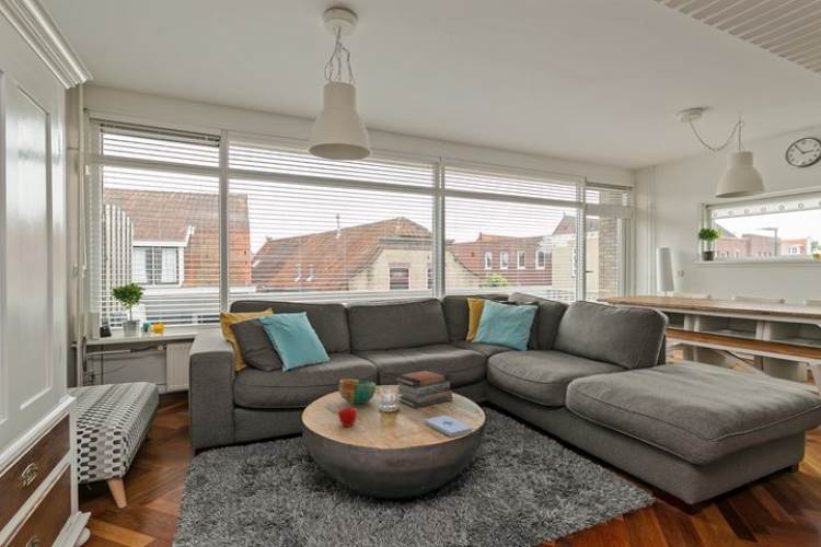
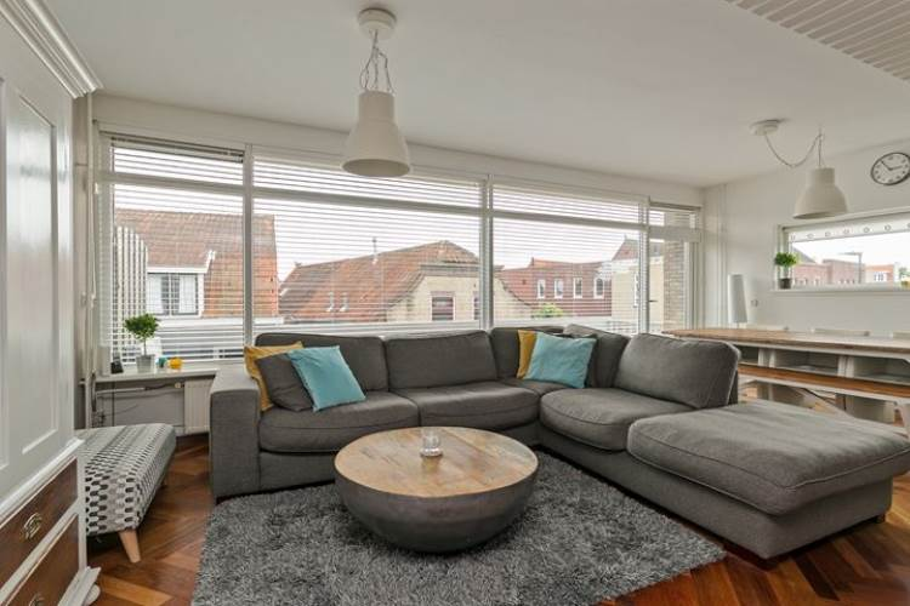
- apple [337,406,358,428]
- book stack [394,369,453,409]
- notepad [424,415,473,438]
- bowl [338,377,377,405]
